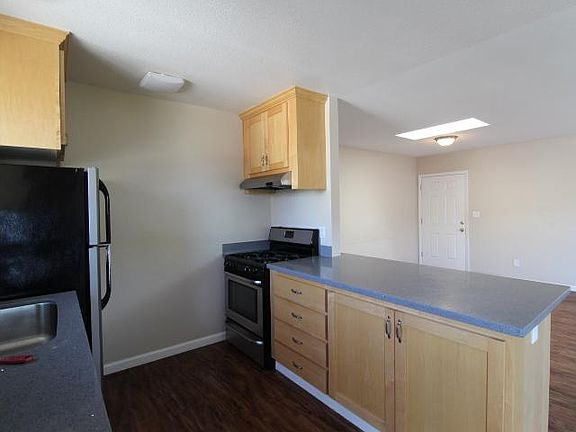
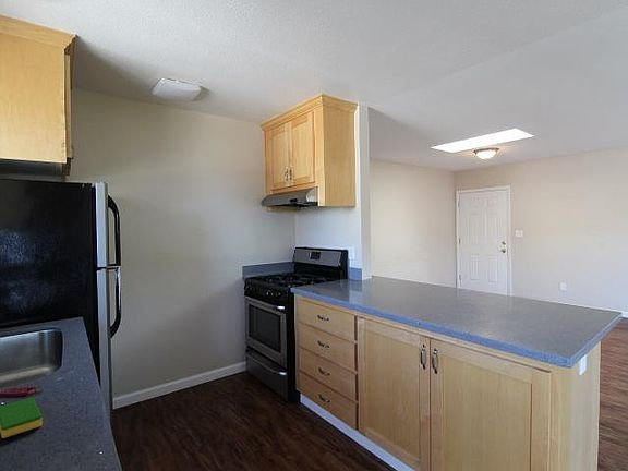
+ dish sponge [0,397,44,439]
